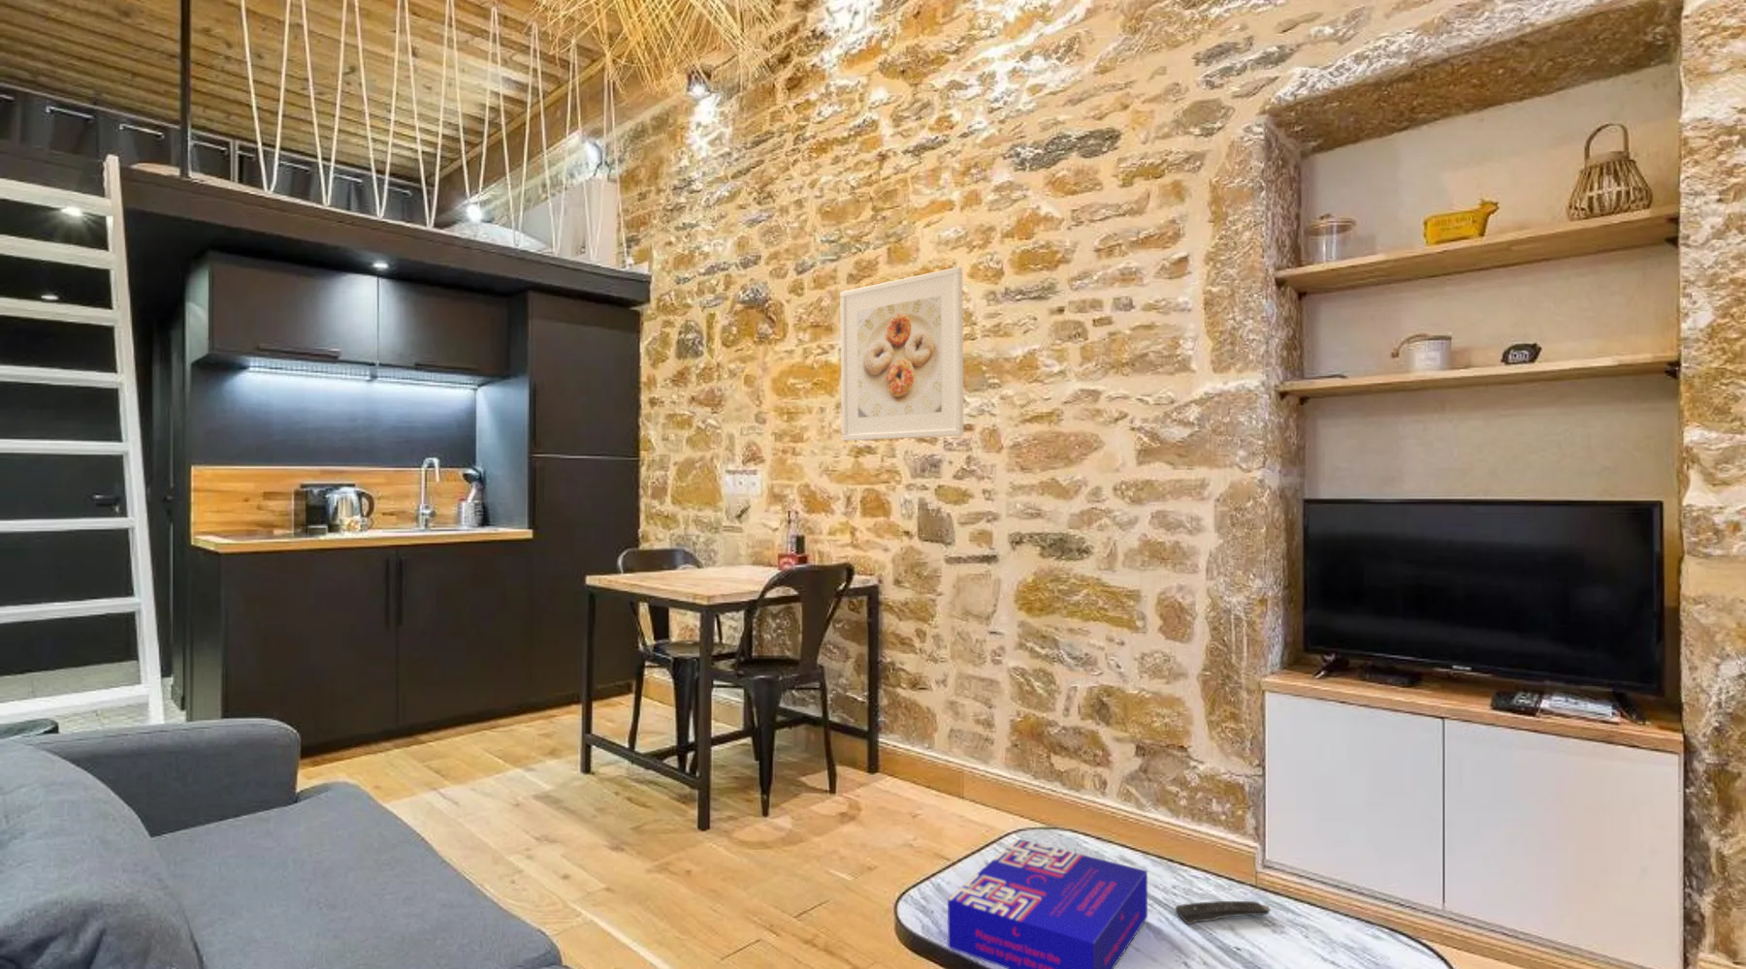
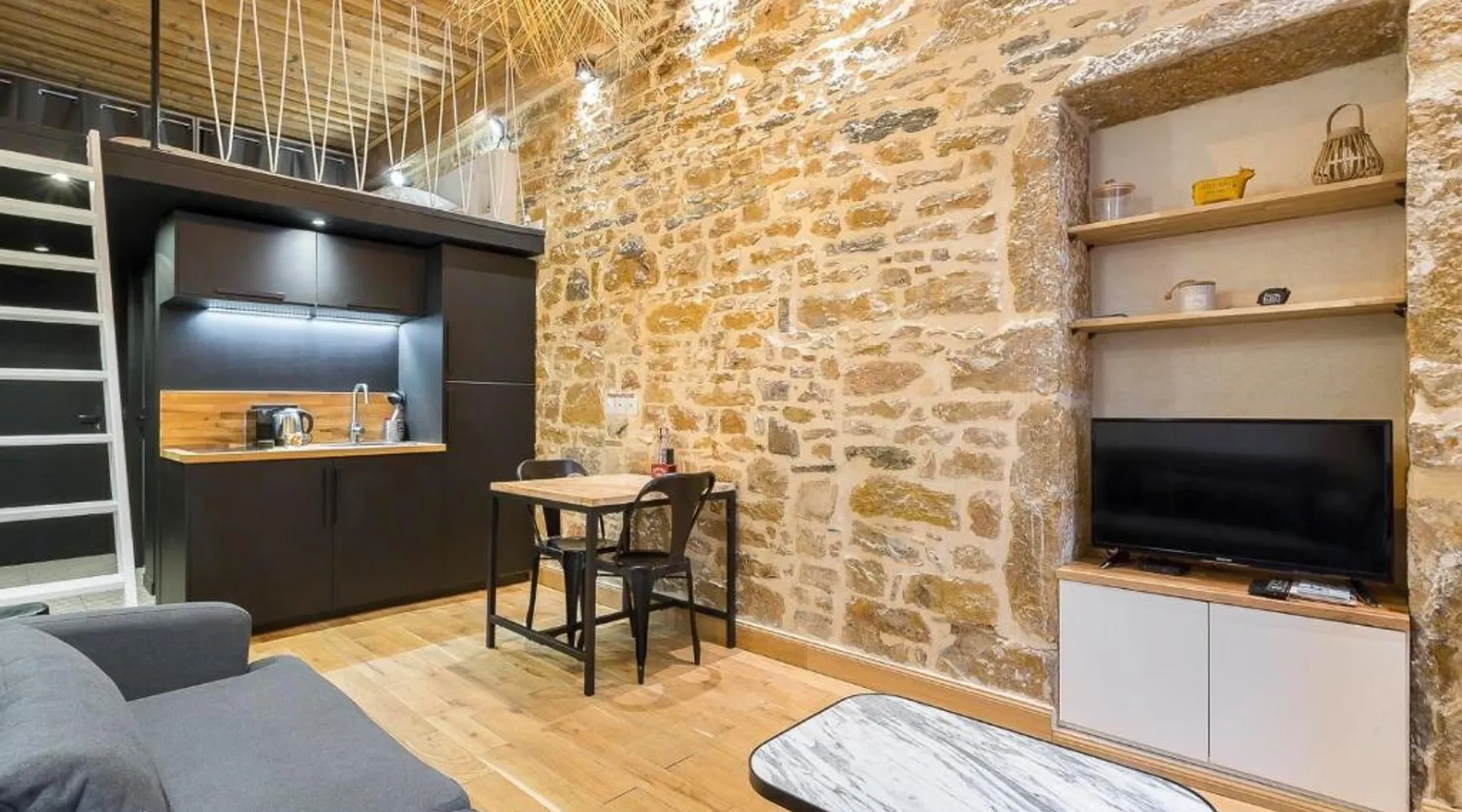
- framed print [840,265,964,442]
- remote control [1175,900,1272,925]
- board game [947,838,1149,969]
